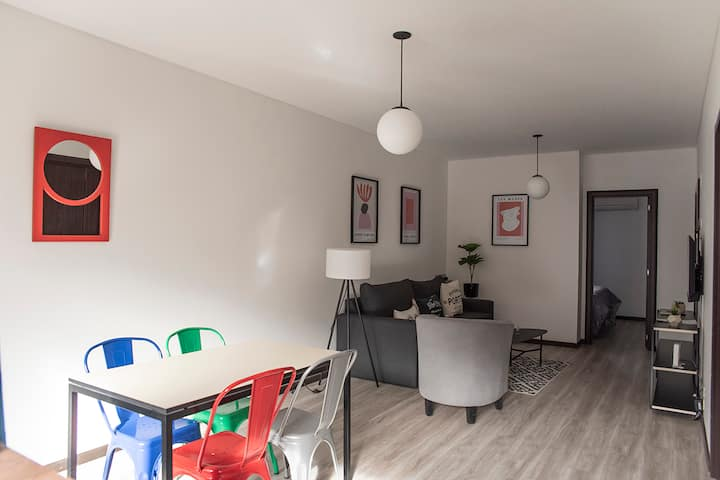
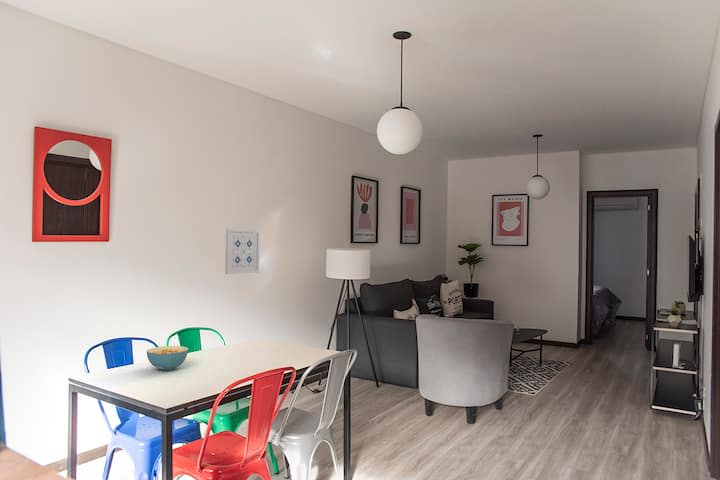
+ wall art [224,228,261,275]
+ cereal bowl [146,345,189,372]
